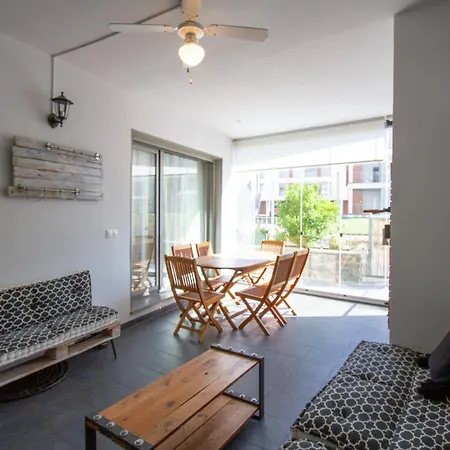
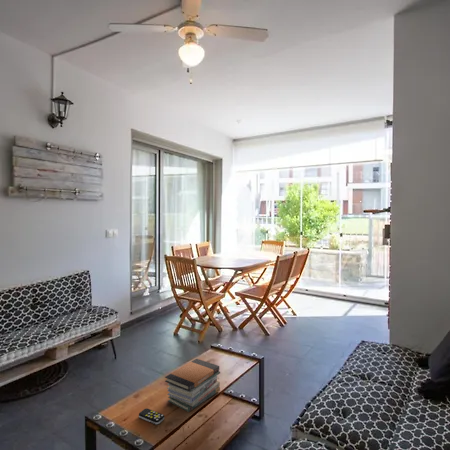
+ remote control [138,408,165,425]
+ book stack [164,358,221,413]
